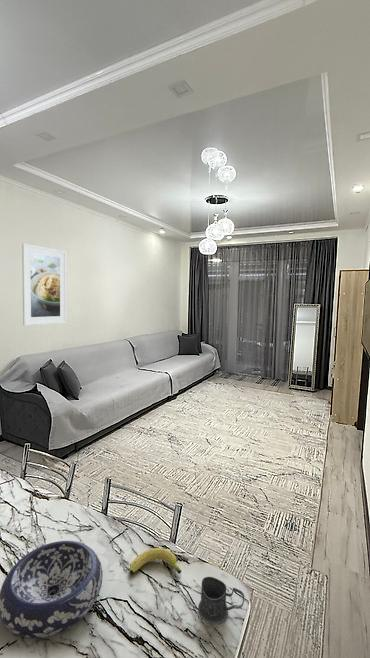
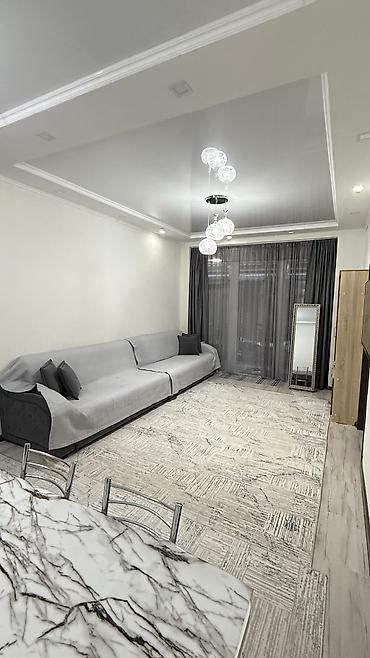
- fruit [129,547,182,575]
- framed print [21,243,67,326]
- decorative bowl [0,540,104,639]
- mug [197,576,245,625]
